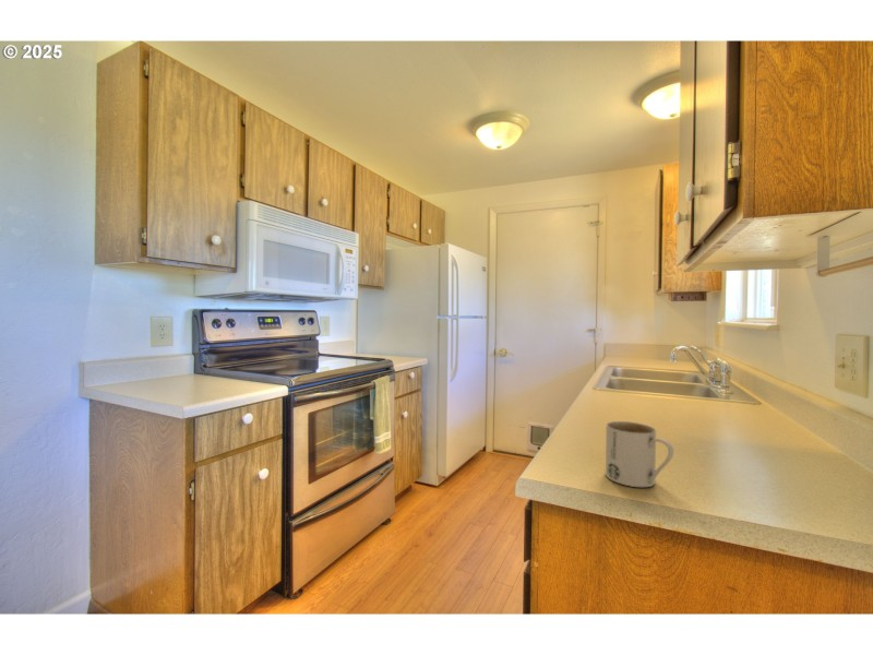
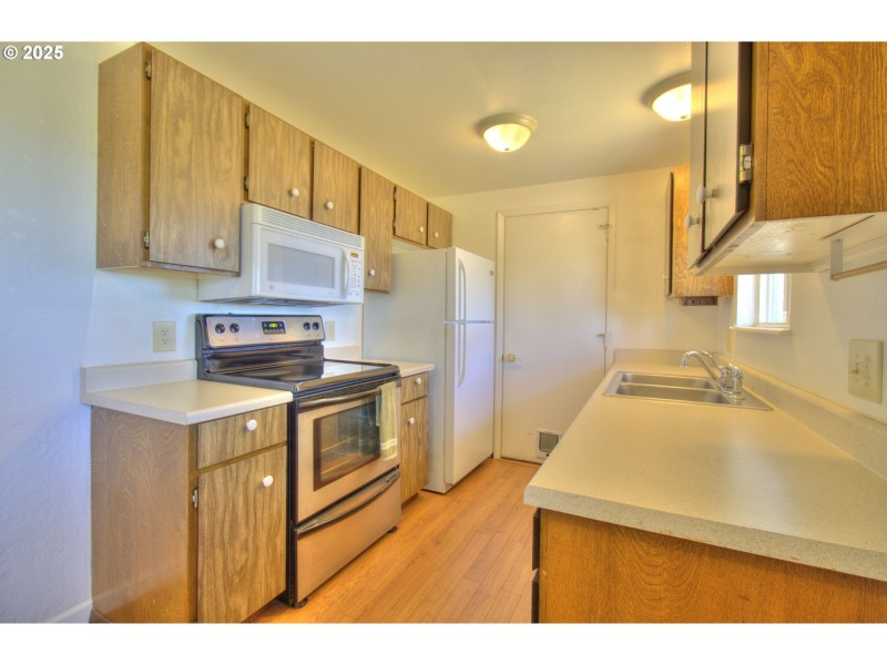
- mug [605,420,674,488]
